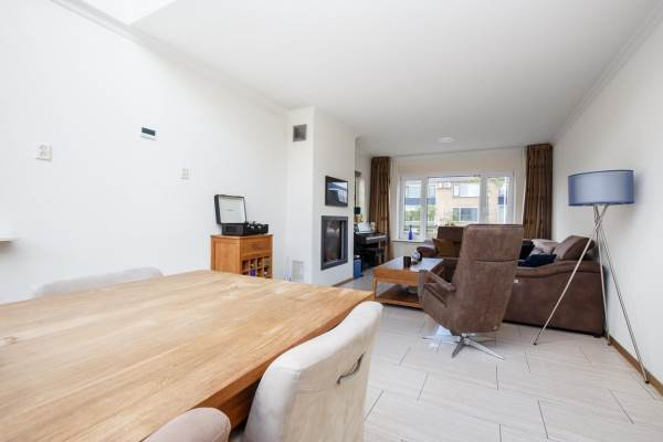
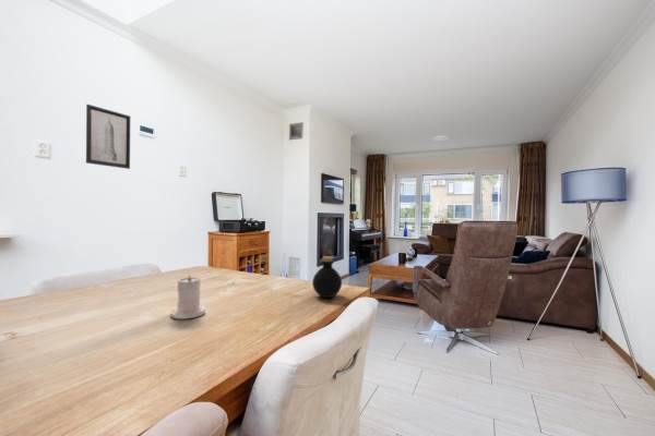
+ candle [170,275,206,319]
+ bottle [311,255,343,299]
+ wall art [85,104,131,170]
